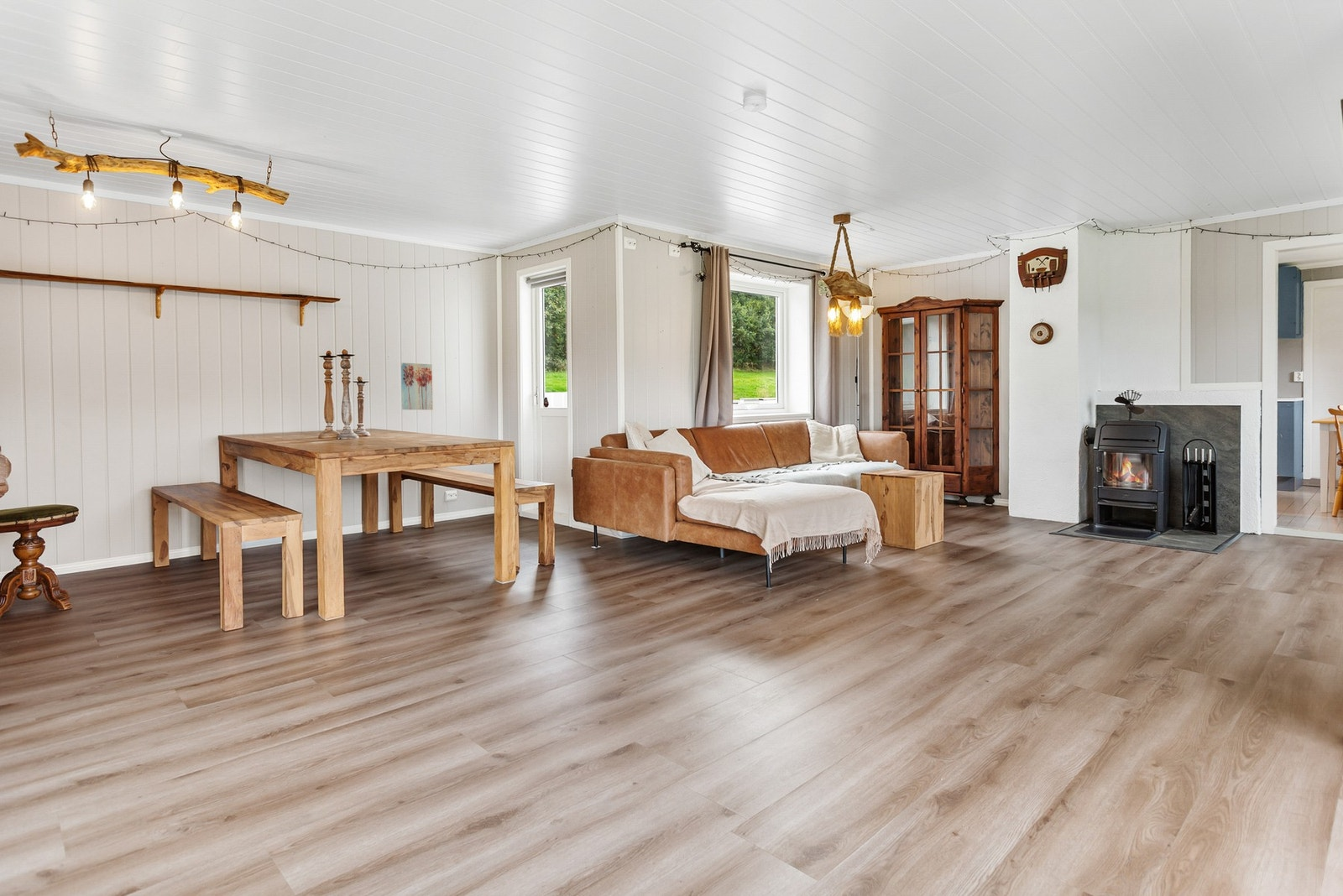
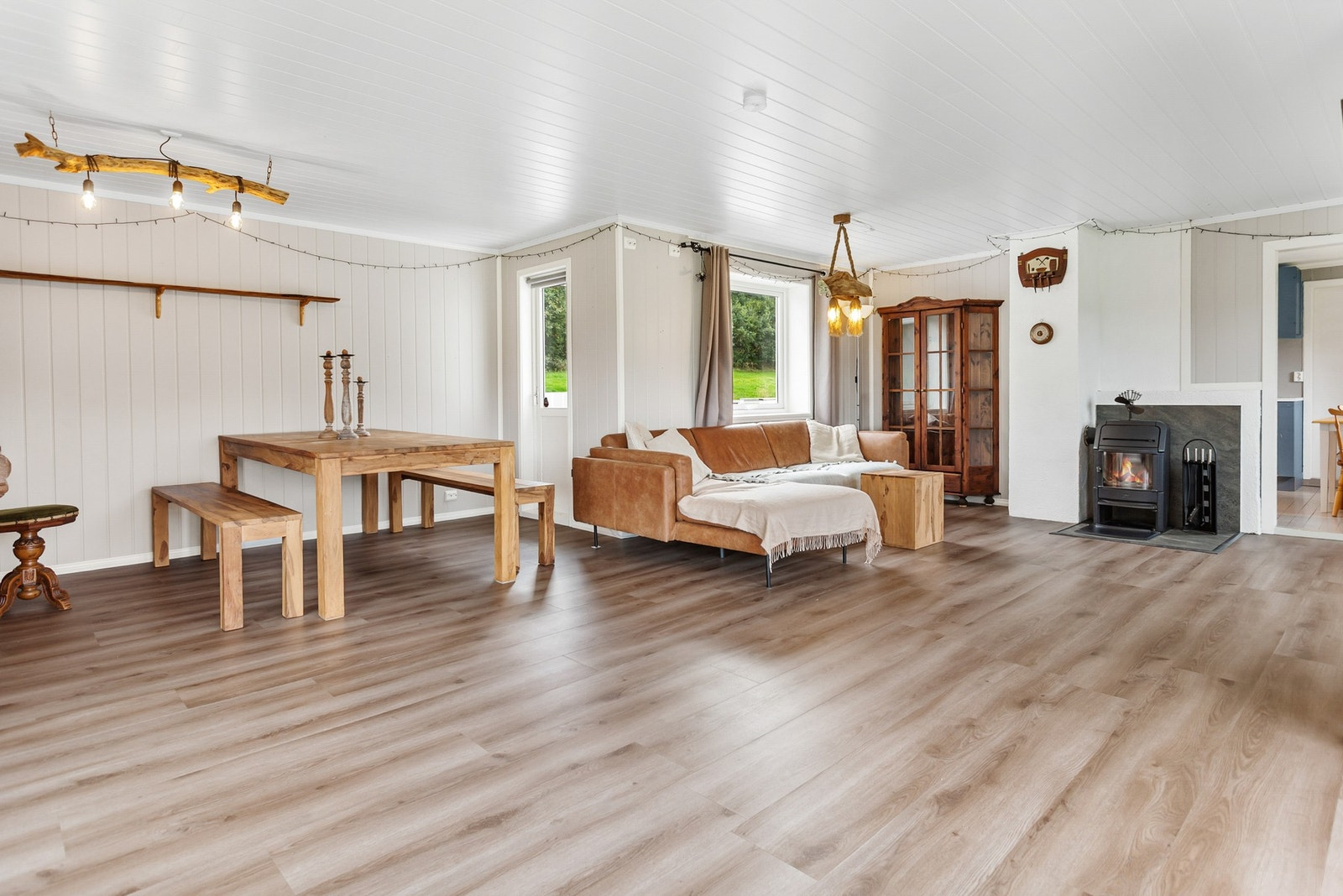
- wall art [400,362,434,411]
